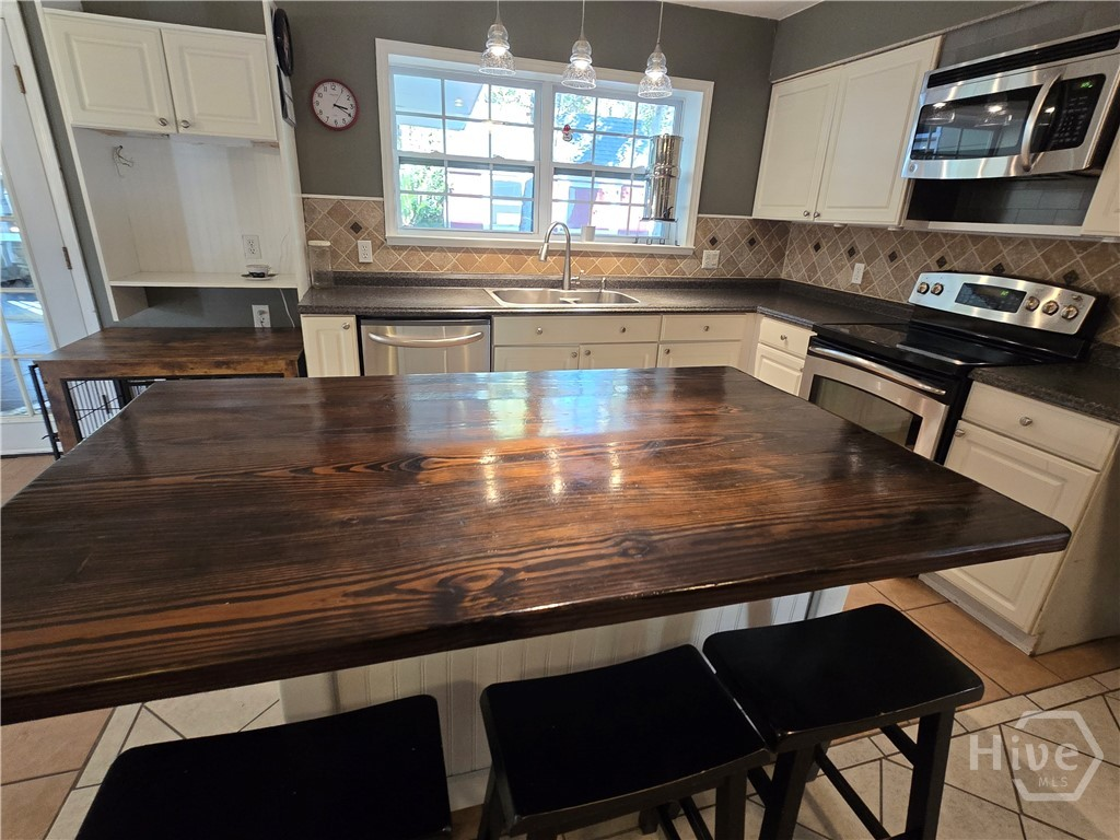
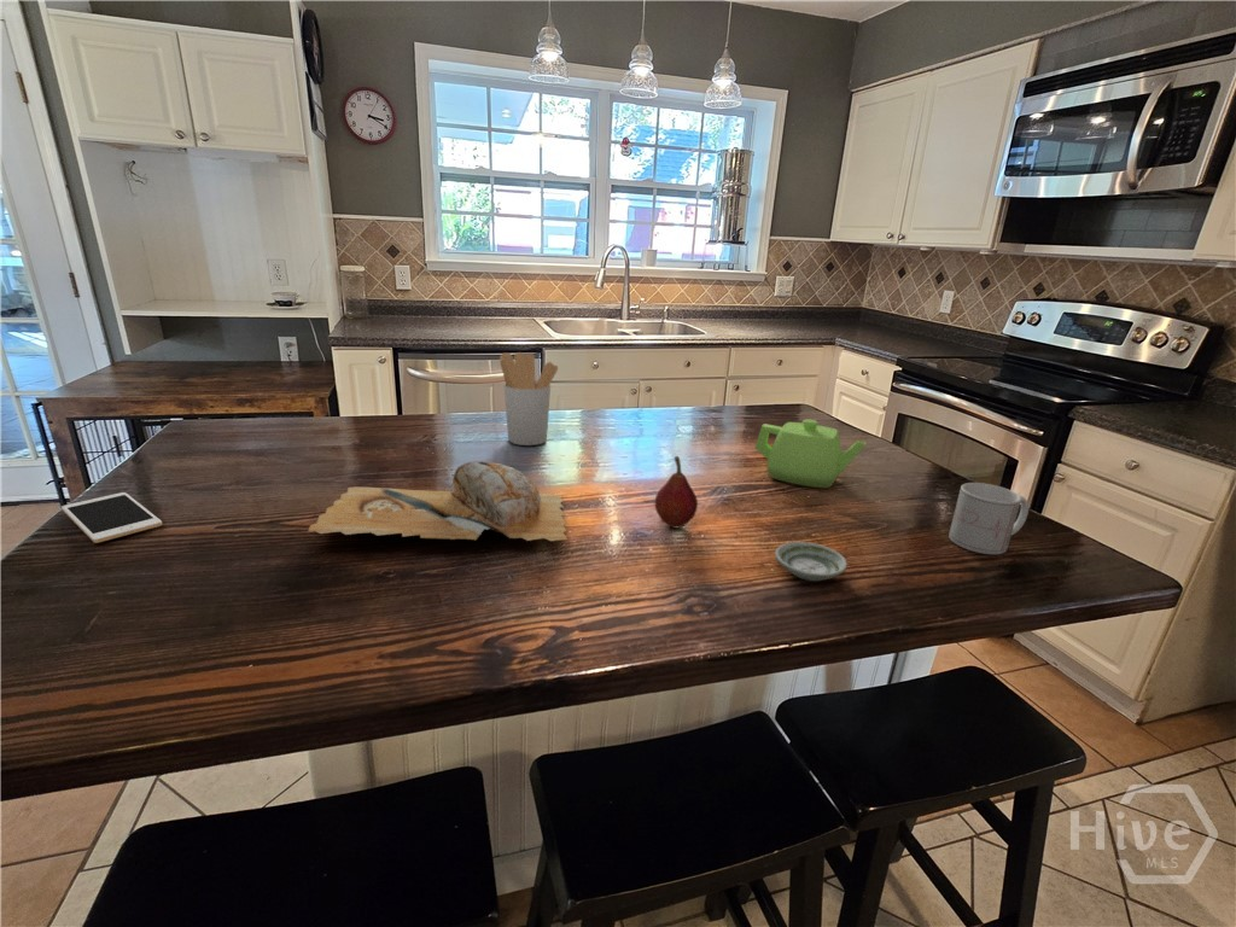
+ saucer [774,541,849,582]
+ fruit [654,455,699,529]
+ cell phone [60,491,163,544]
+ teakettle [754,419,867,489]
+ utensil holder [499,351,559,447]
+ mug [948,482,1030,555]
+ chopping board [307,461,569,542]
